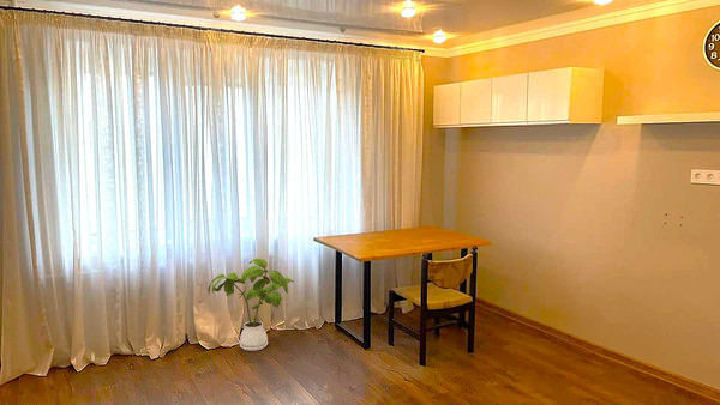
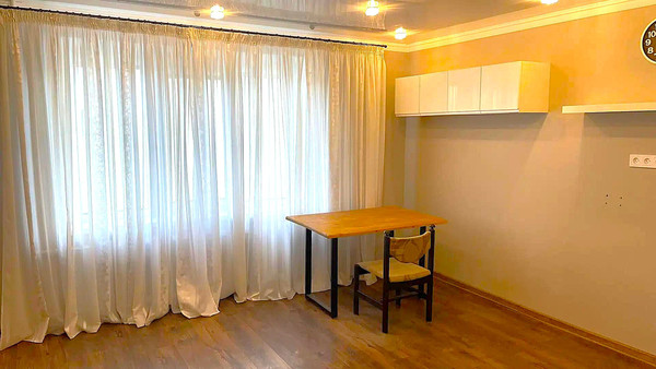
- house plant [206,258,295,352]
